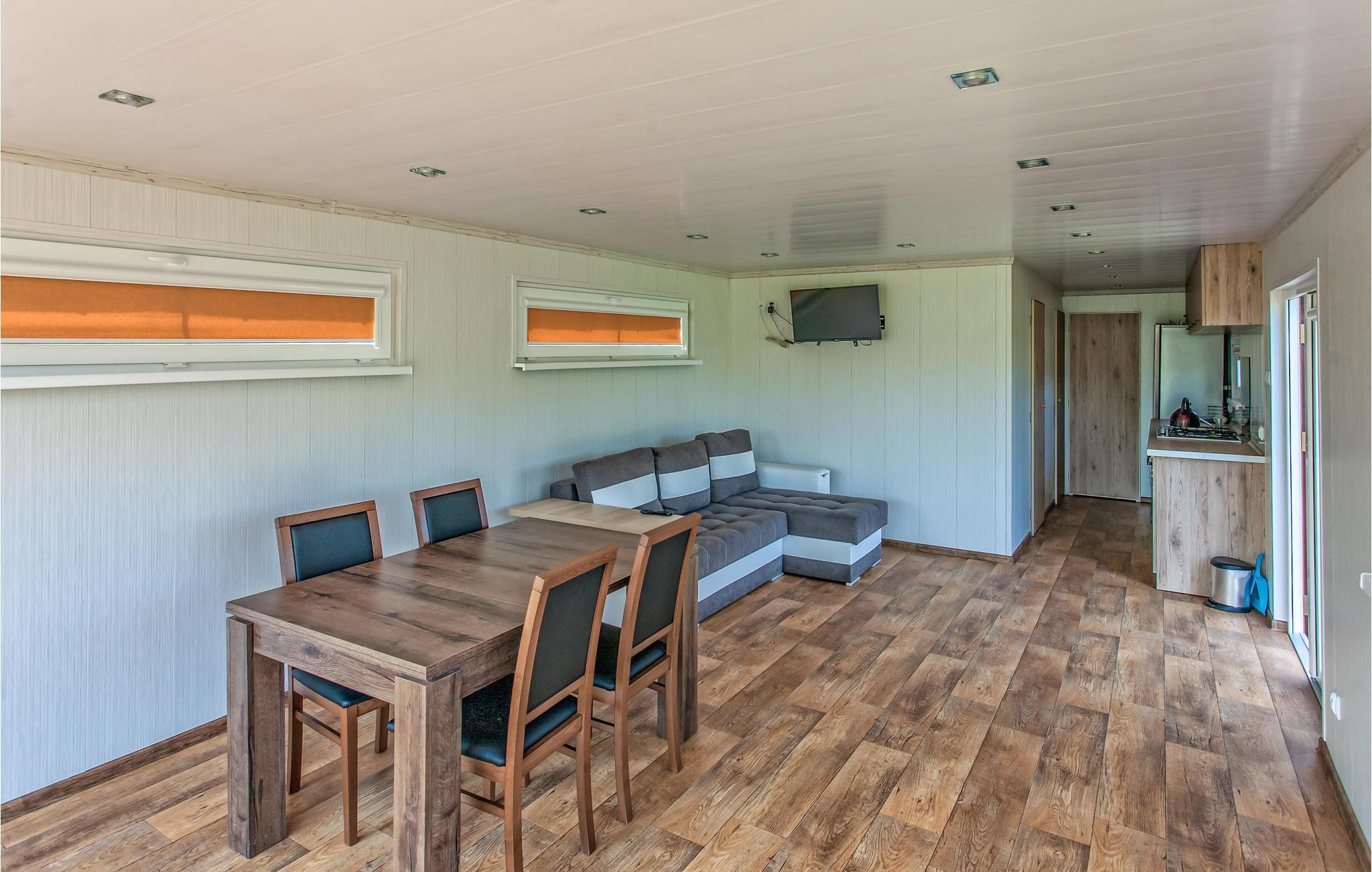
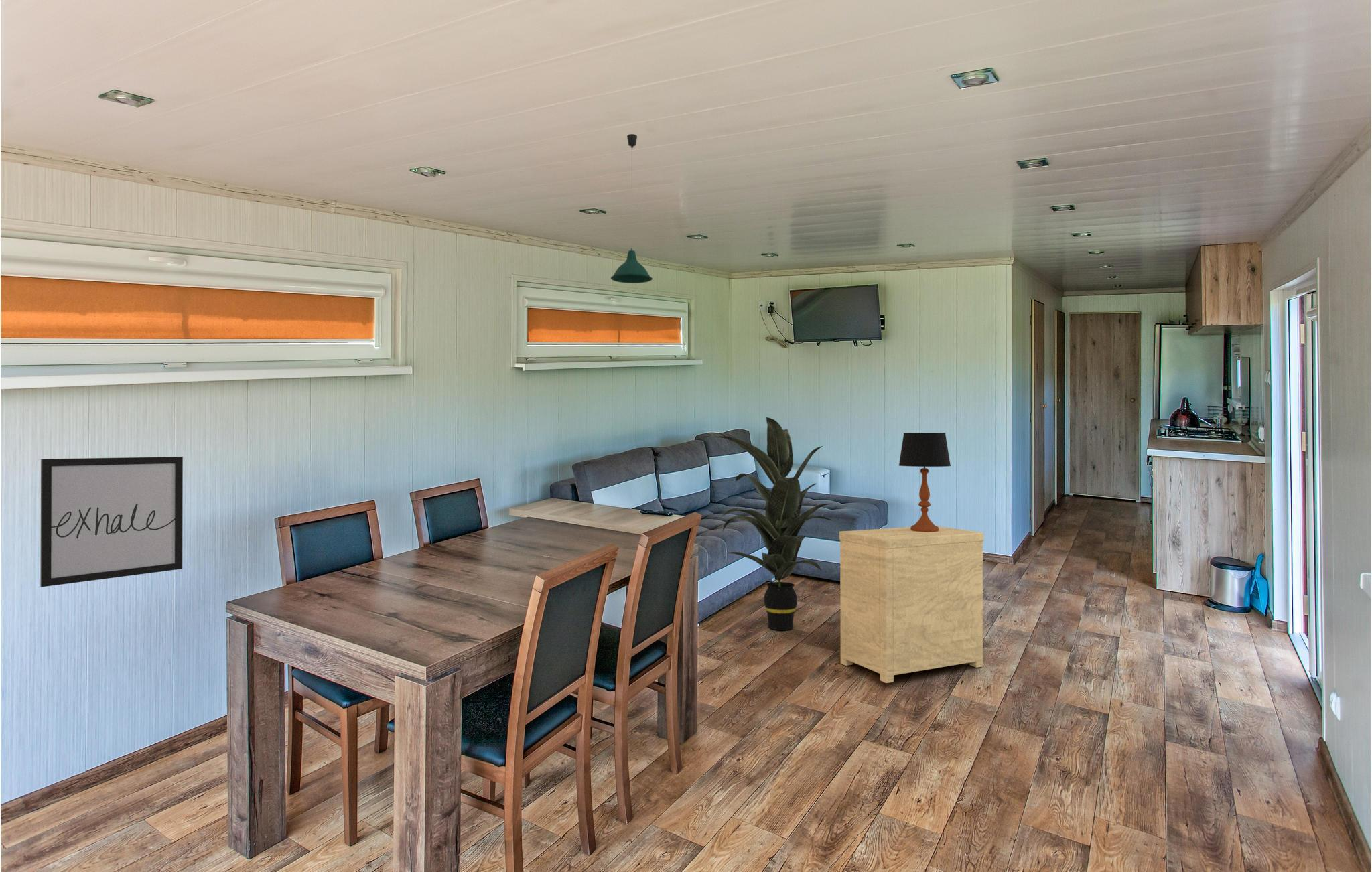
+ side table [839,526,985,684]
+ indoor plant [713,417,835,631]
+ table lamp [898,432,951,532]
+ pendant light [610,133,653,284]
+ wall art [40,456,184,587]
